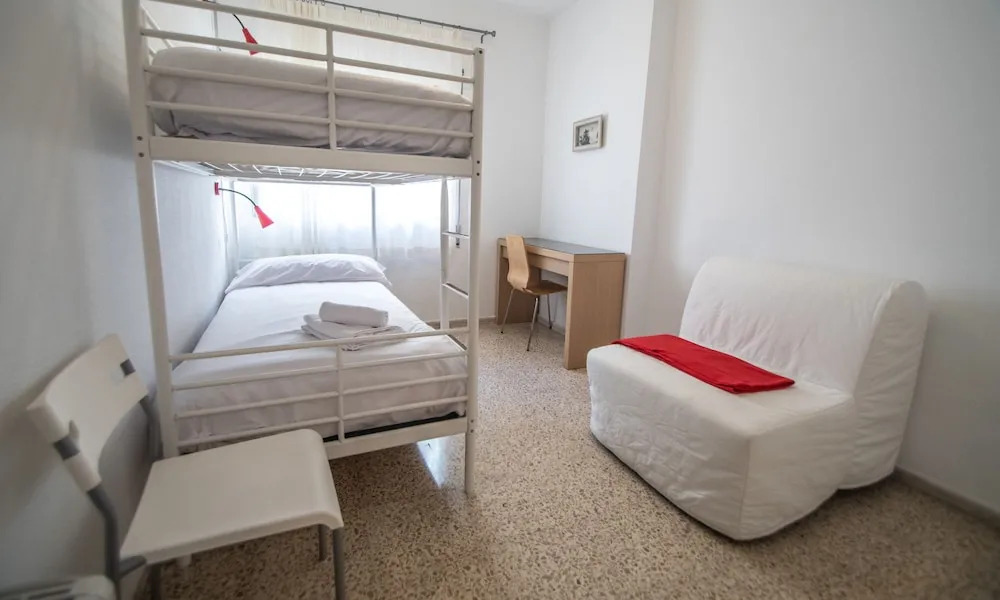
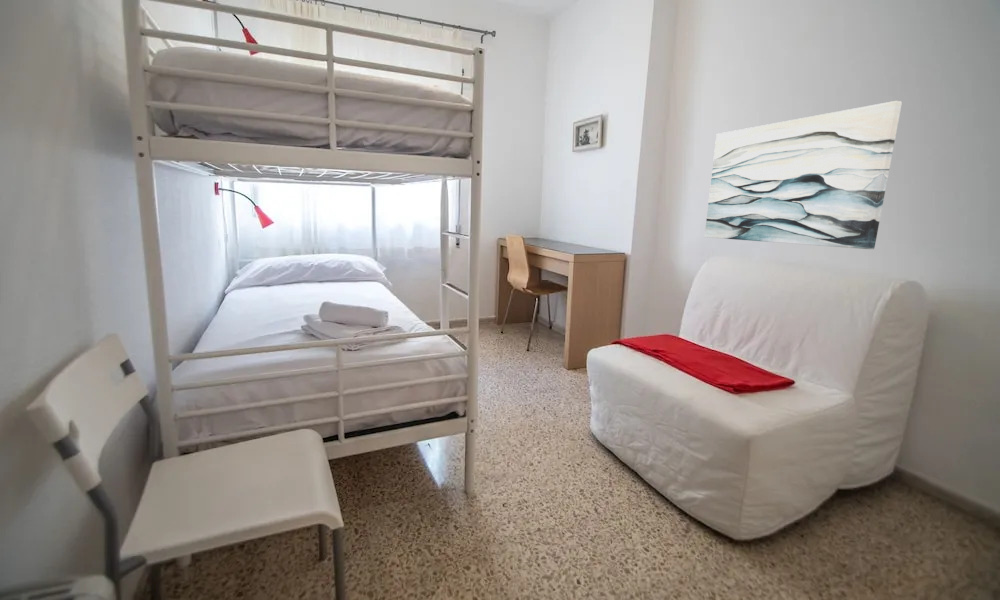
+ wall art [704,100,903,250]
